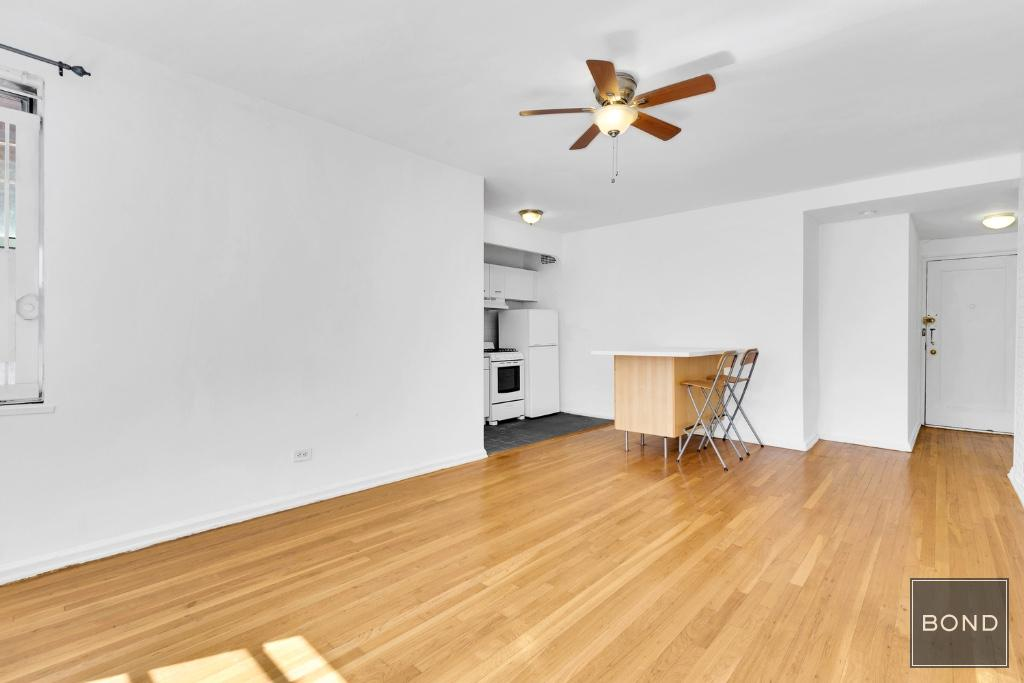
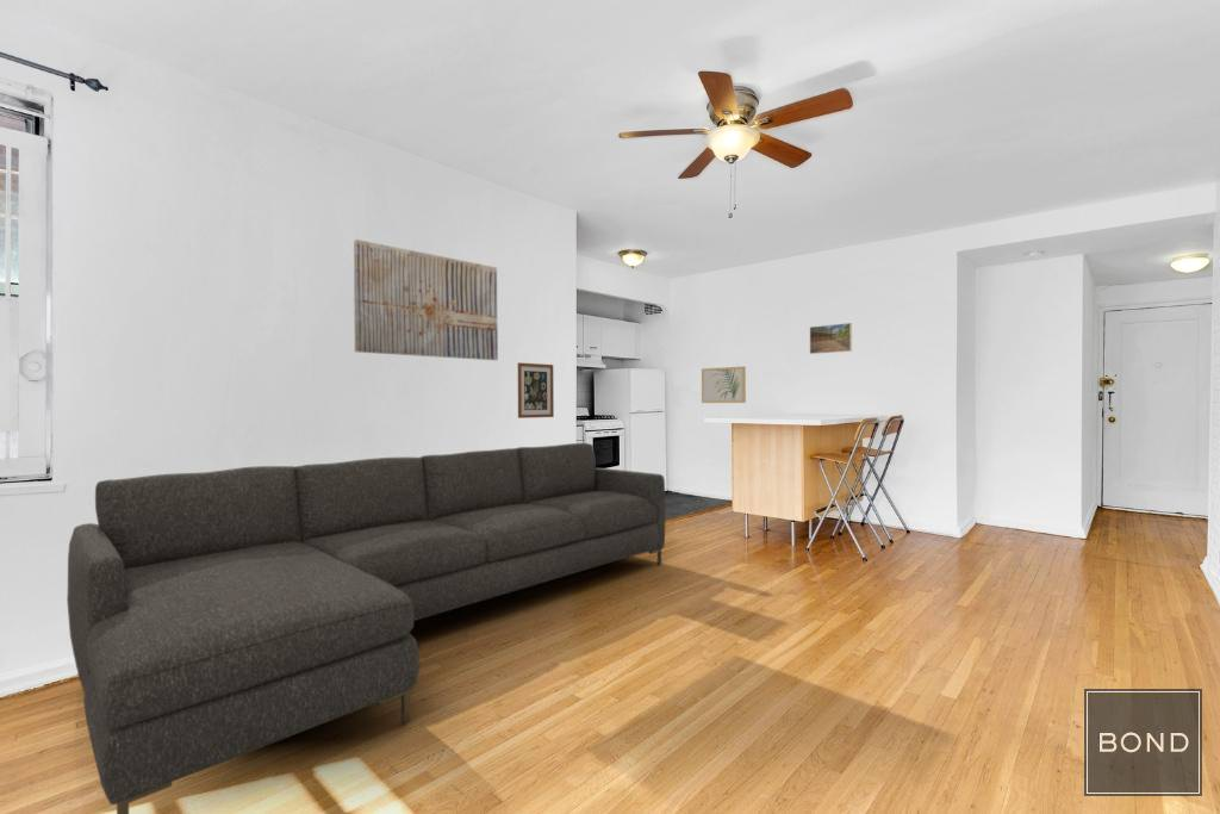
+ wall art [701,366,747,404]
+ wall art [517,361,555,420]
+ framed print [809,322,853,355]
+ wall art [353,238,499,361]
+ sofa [66,442,666,814]
